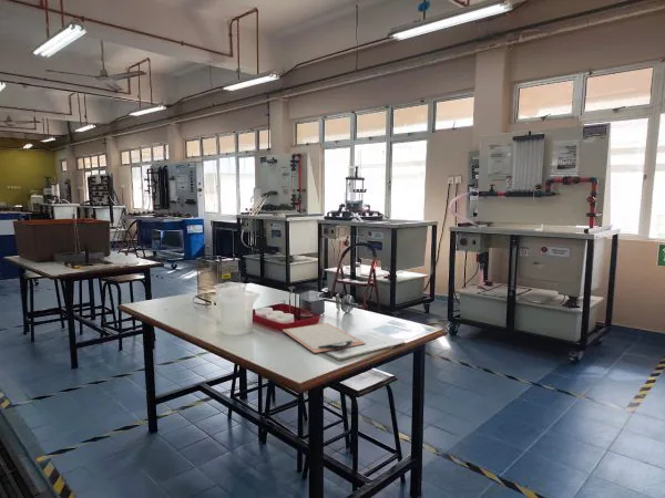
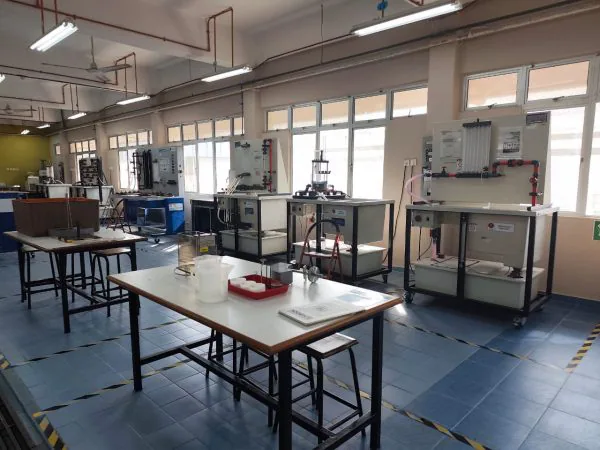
- clipboard [282,322,366,354]
